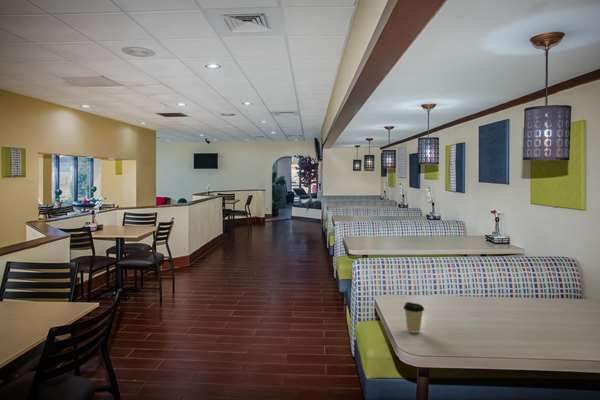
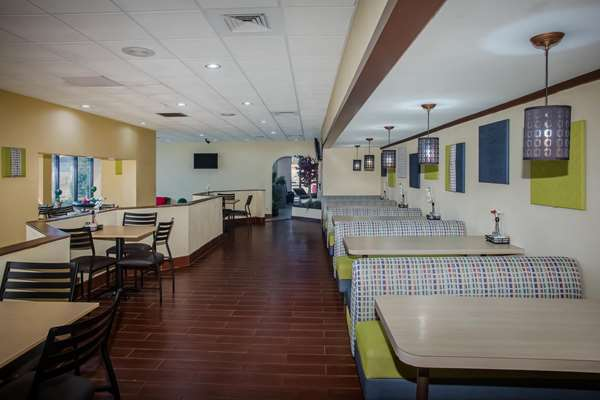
- coffee cup [402,301,425,334]
